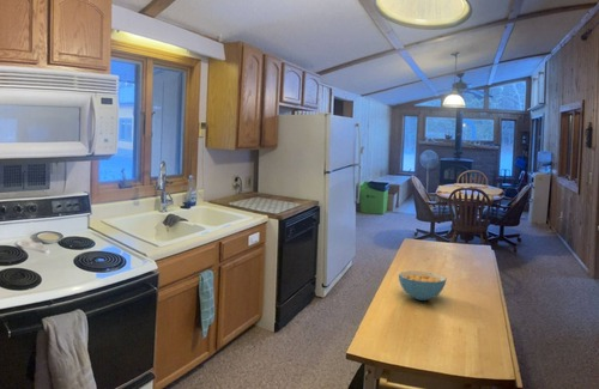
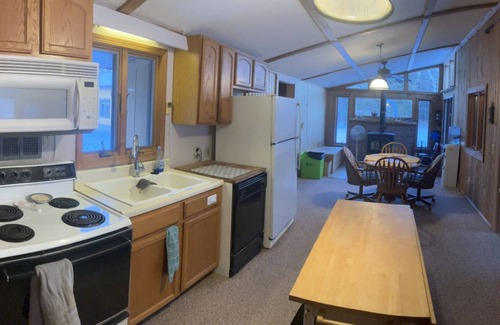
- cereal bowl [398,269,448,302]
